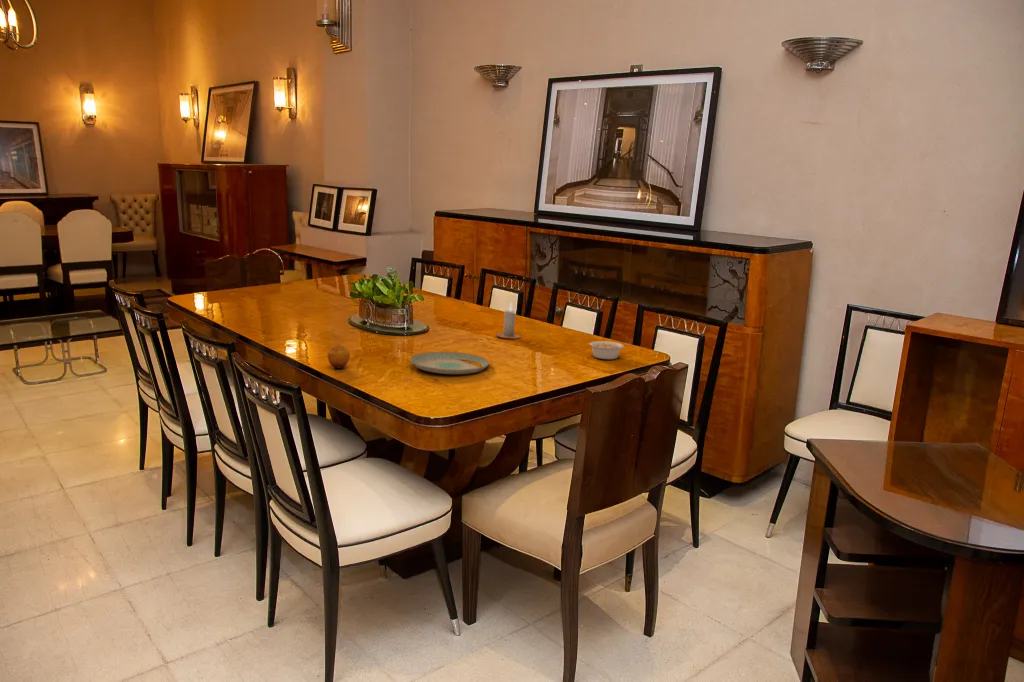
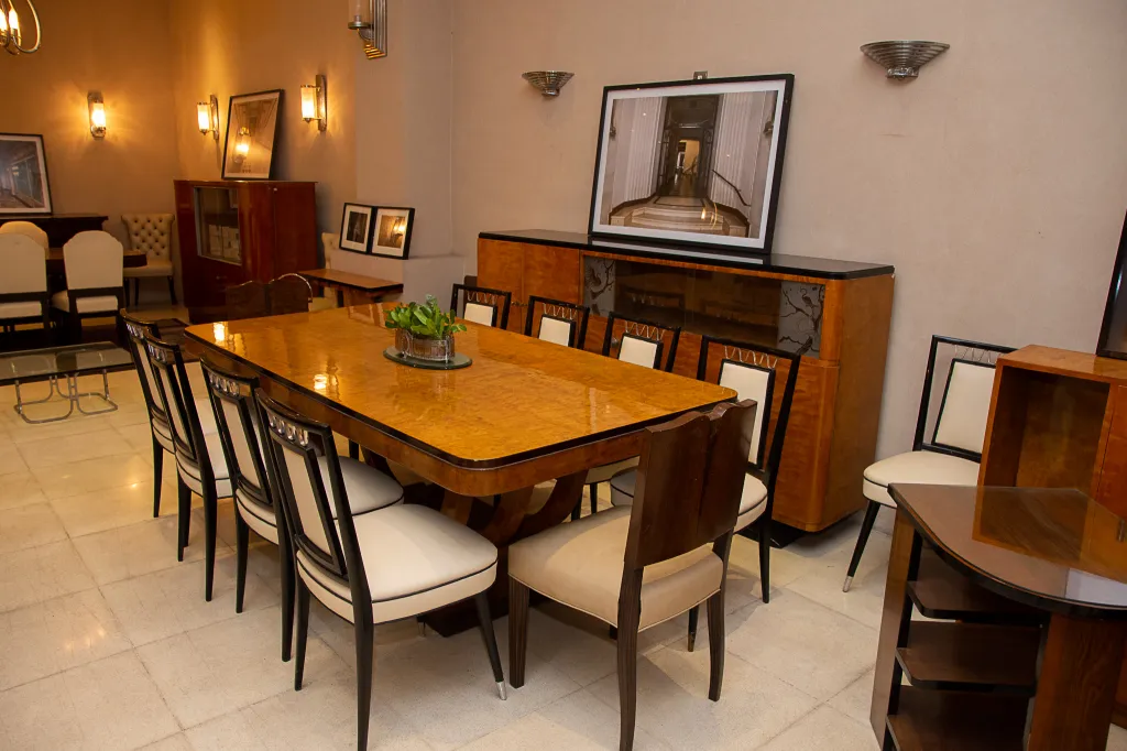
- legume [589,340,631,360]
- candle [495,300,522,340]
- plate [409,351,490,375]
- fruit [326,344,351,369]
